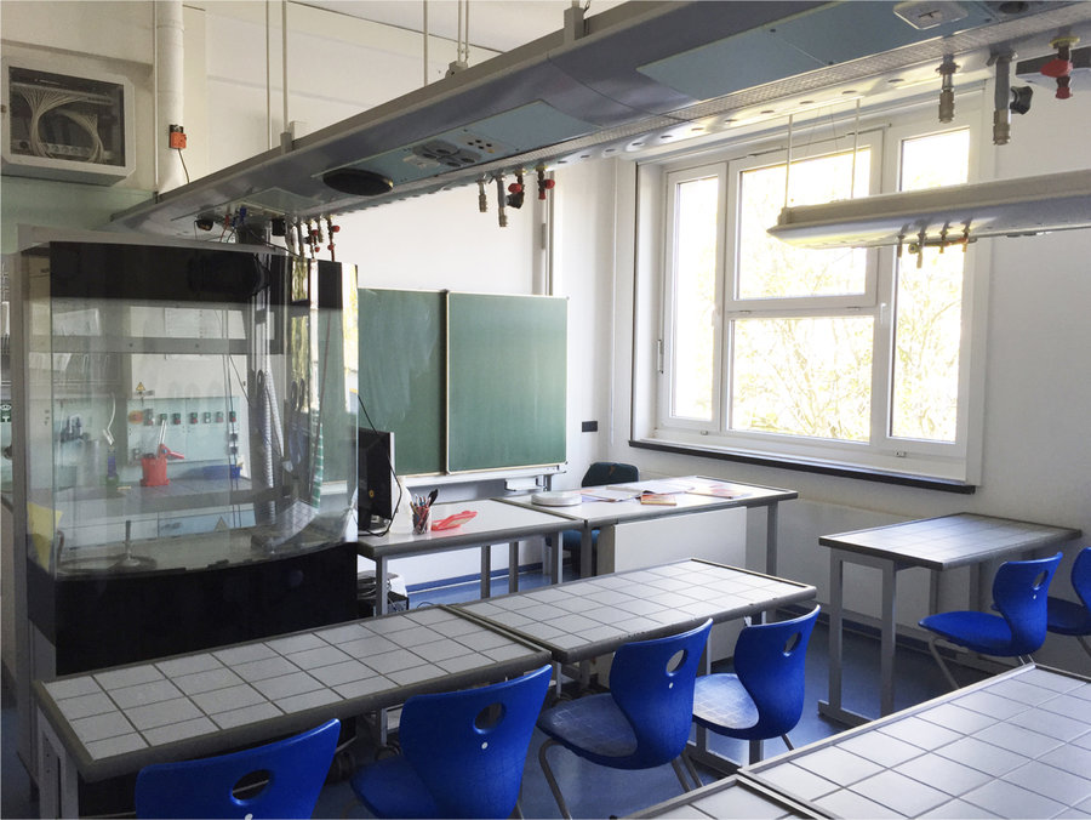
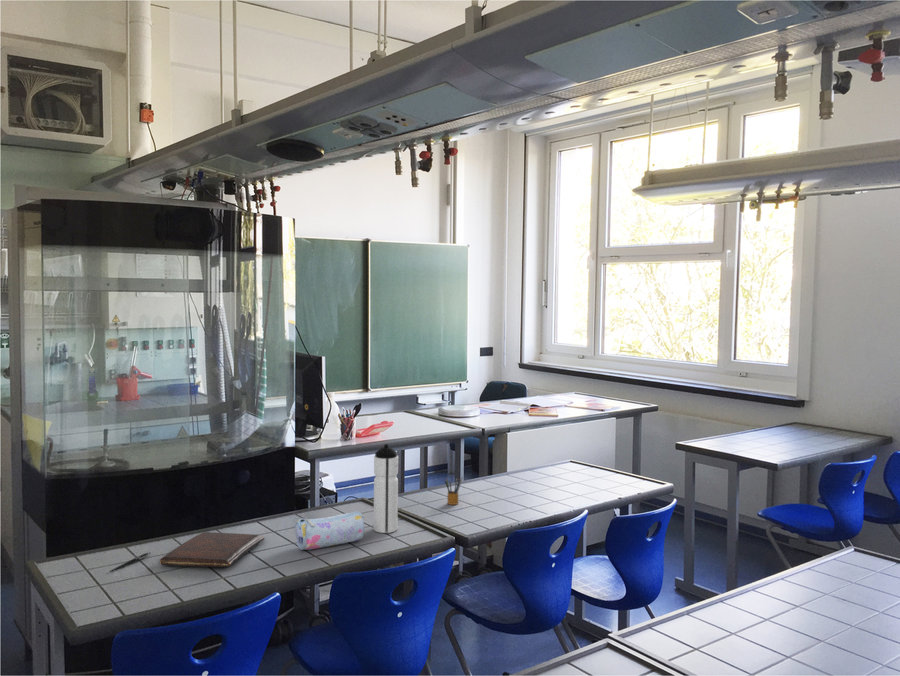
+ water bottle [373,443,399,534]
+ pencil box [444,476,464,506]
+ pen [108,552,151,573]
+ book [159,531,265,568]
+ pencil case [294,510,365,551]
